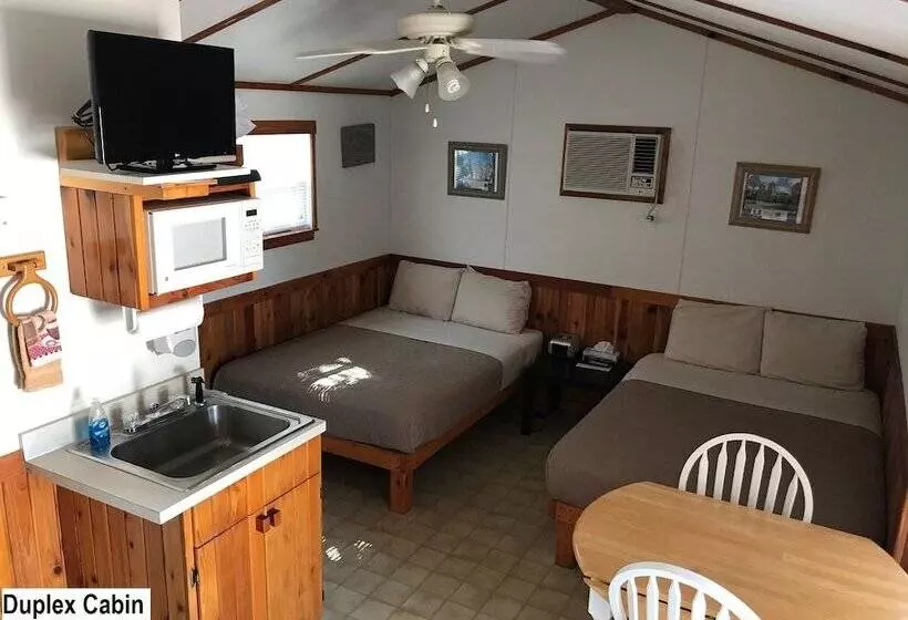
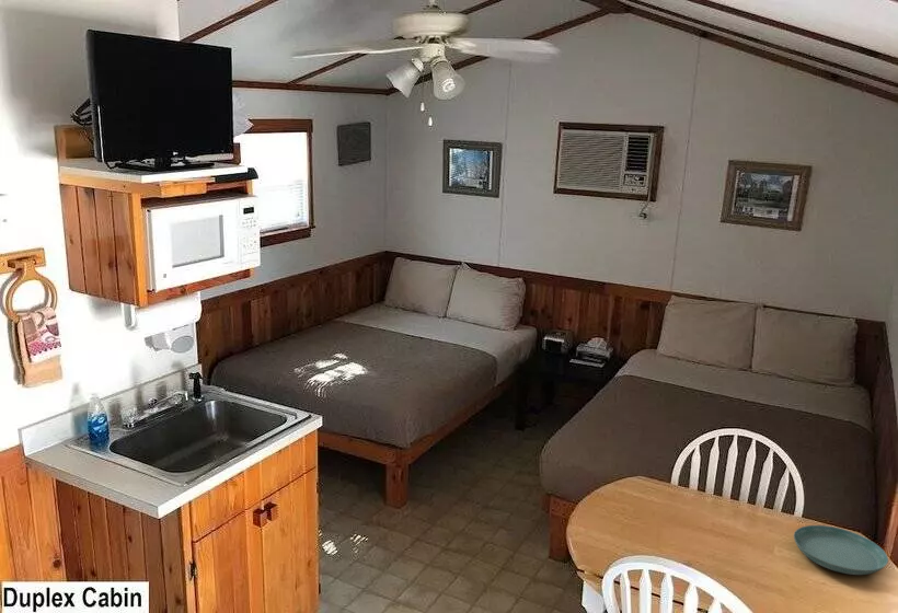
+ saucer [793,524,889,576]
